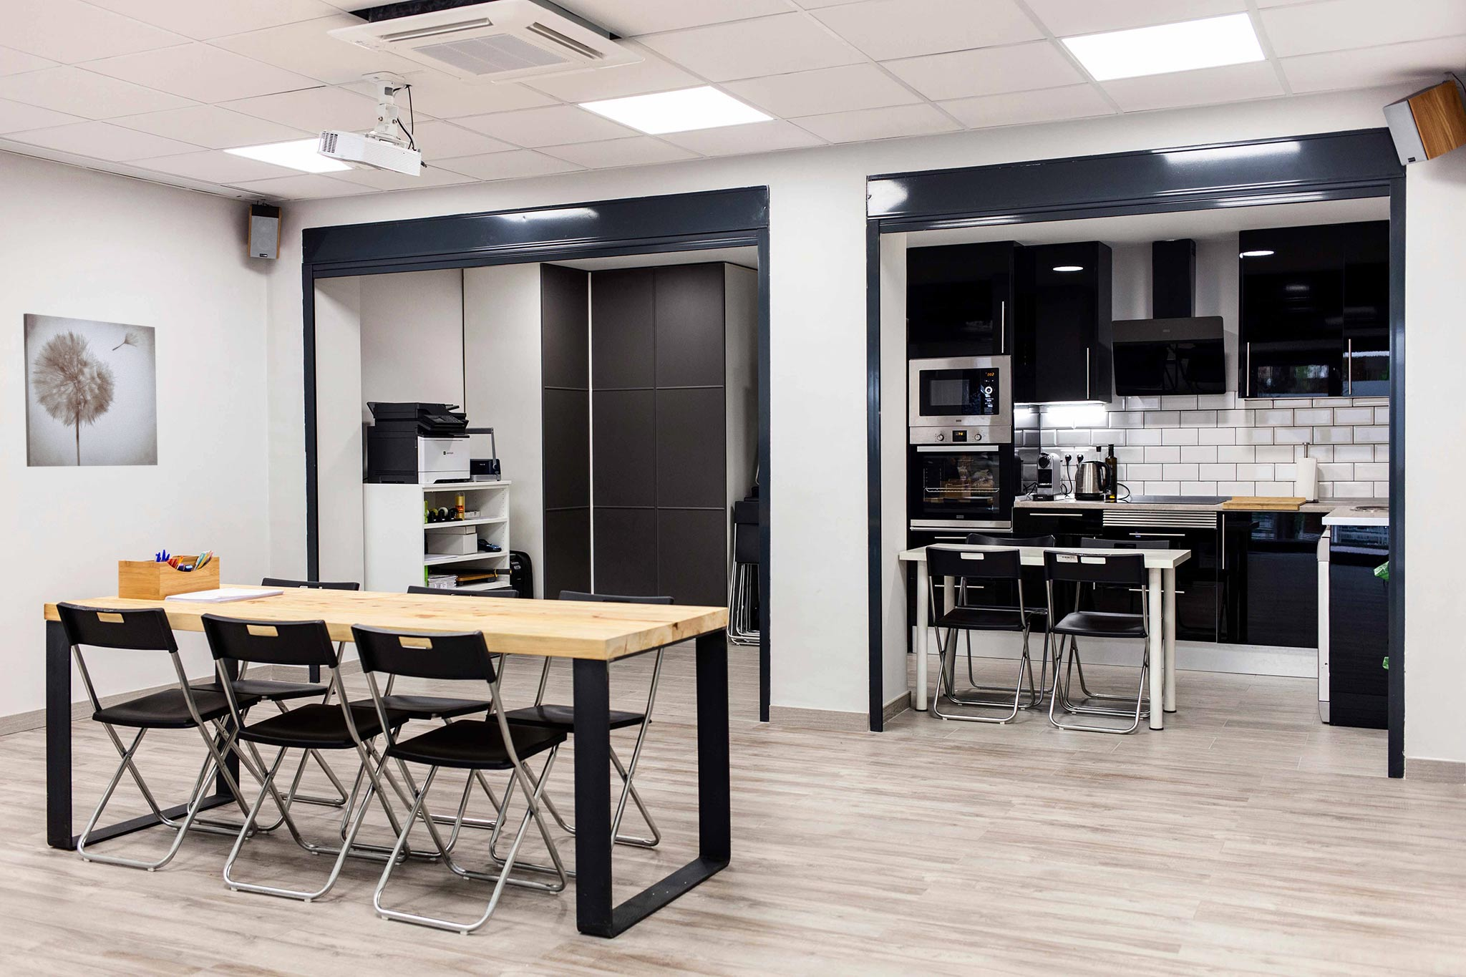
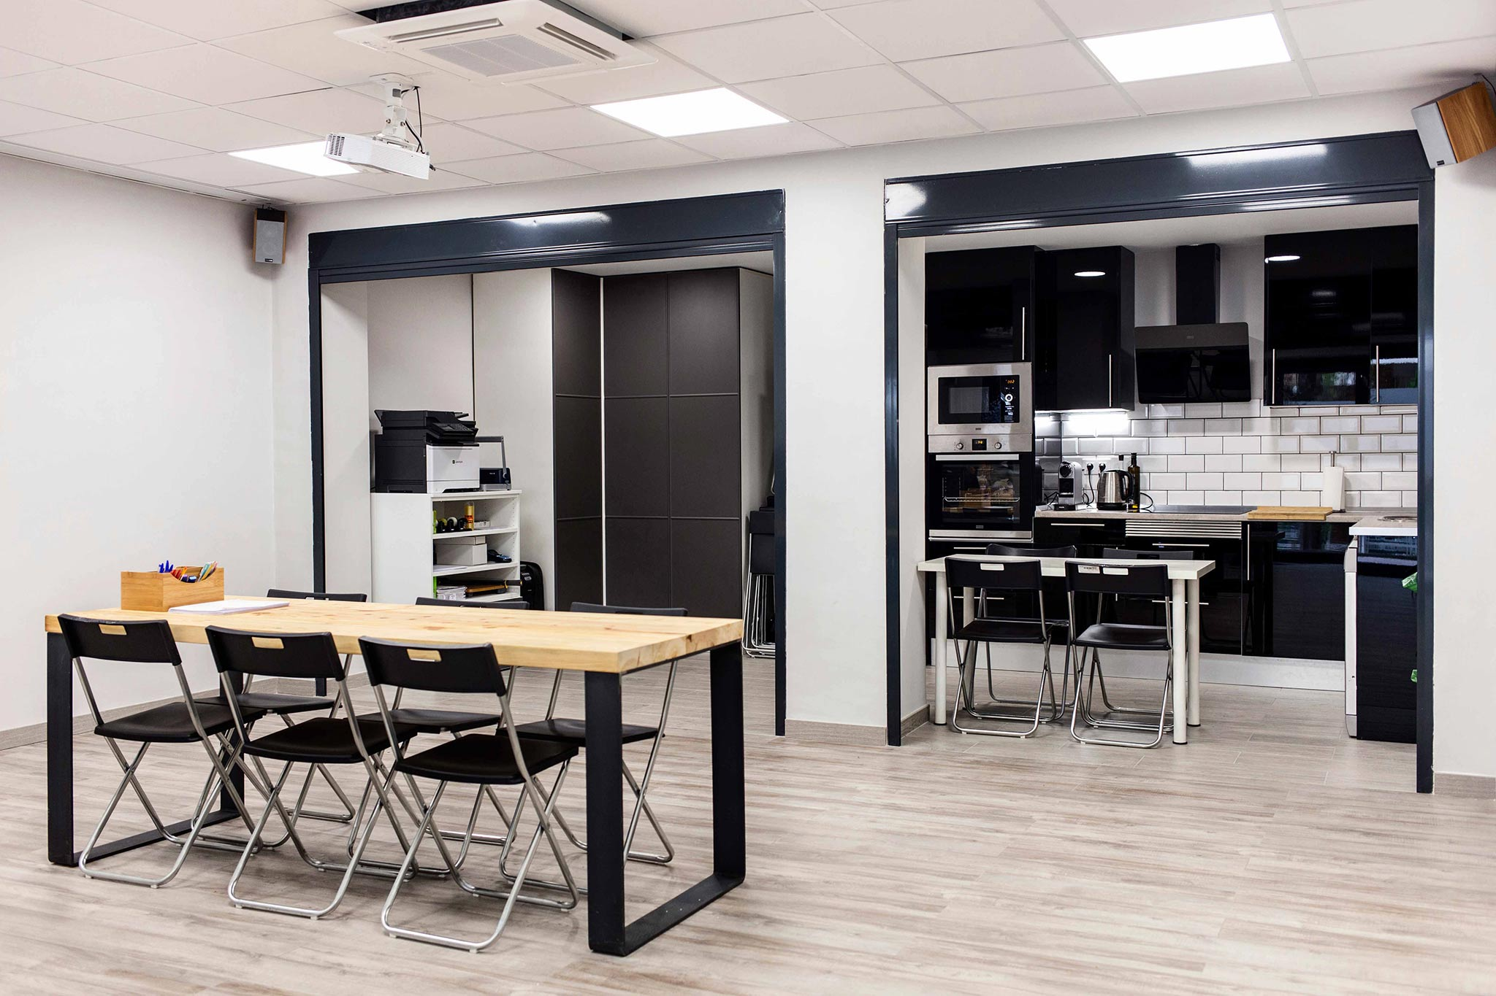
- wall art [23,313,158,468]
